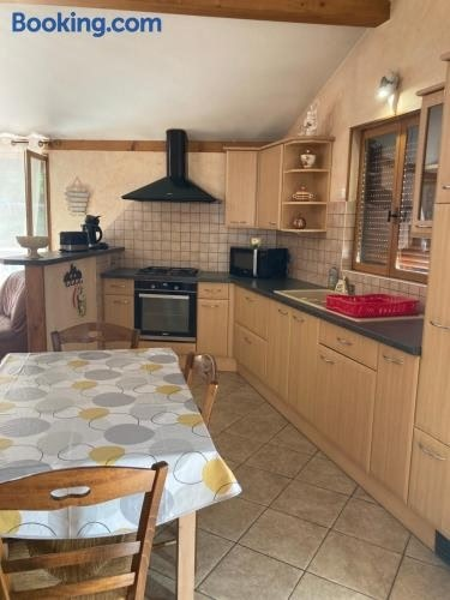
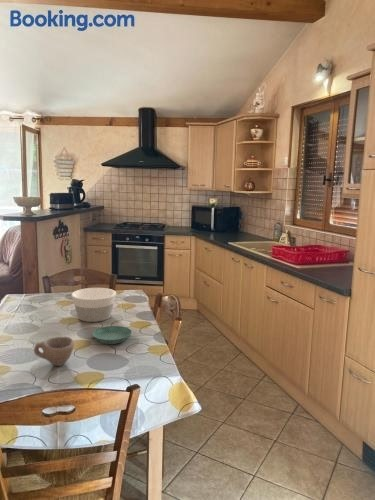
+ saucer [92,325,133,345]
+ bowl [71,287,117,323]
+ cup [33,336,75,367]
